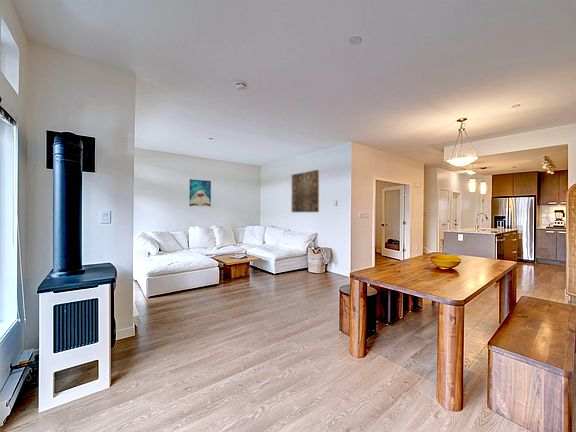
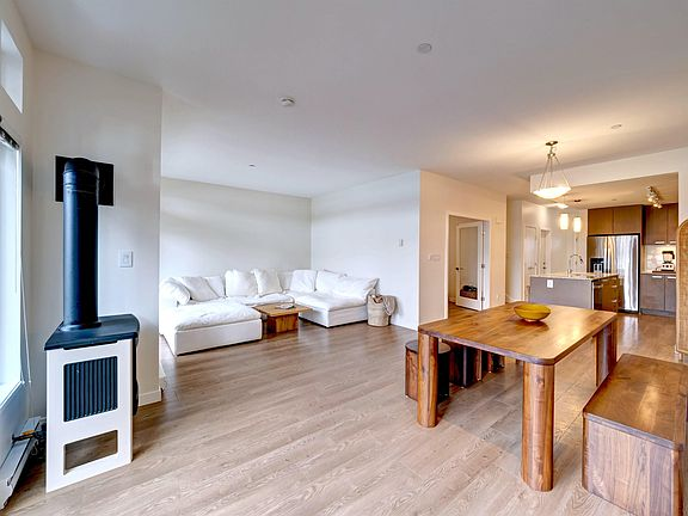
- wall art [189,178,212,208]
- wall art [291,169,320,213]
